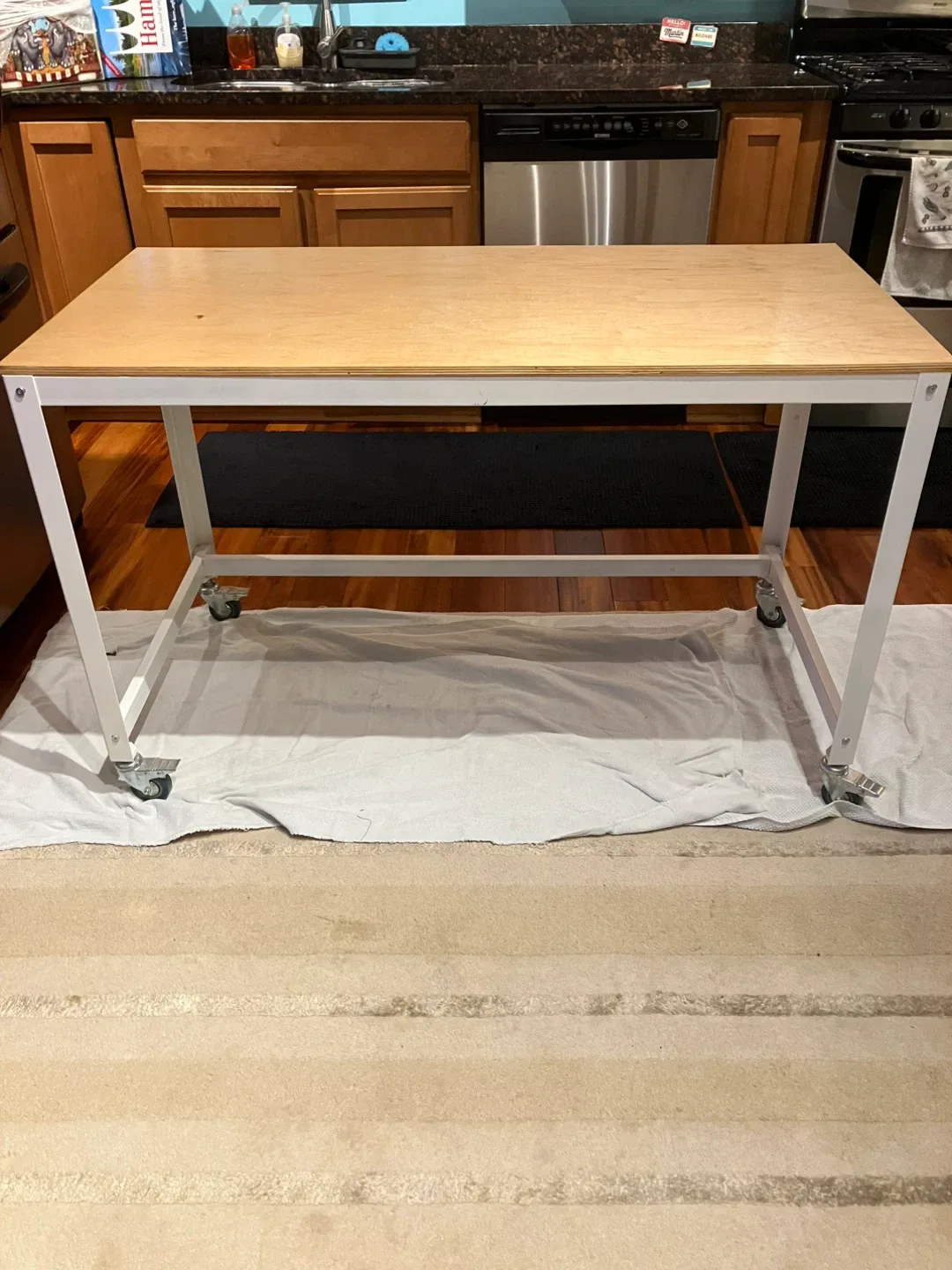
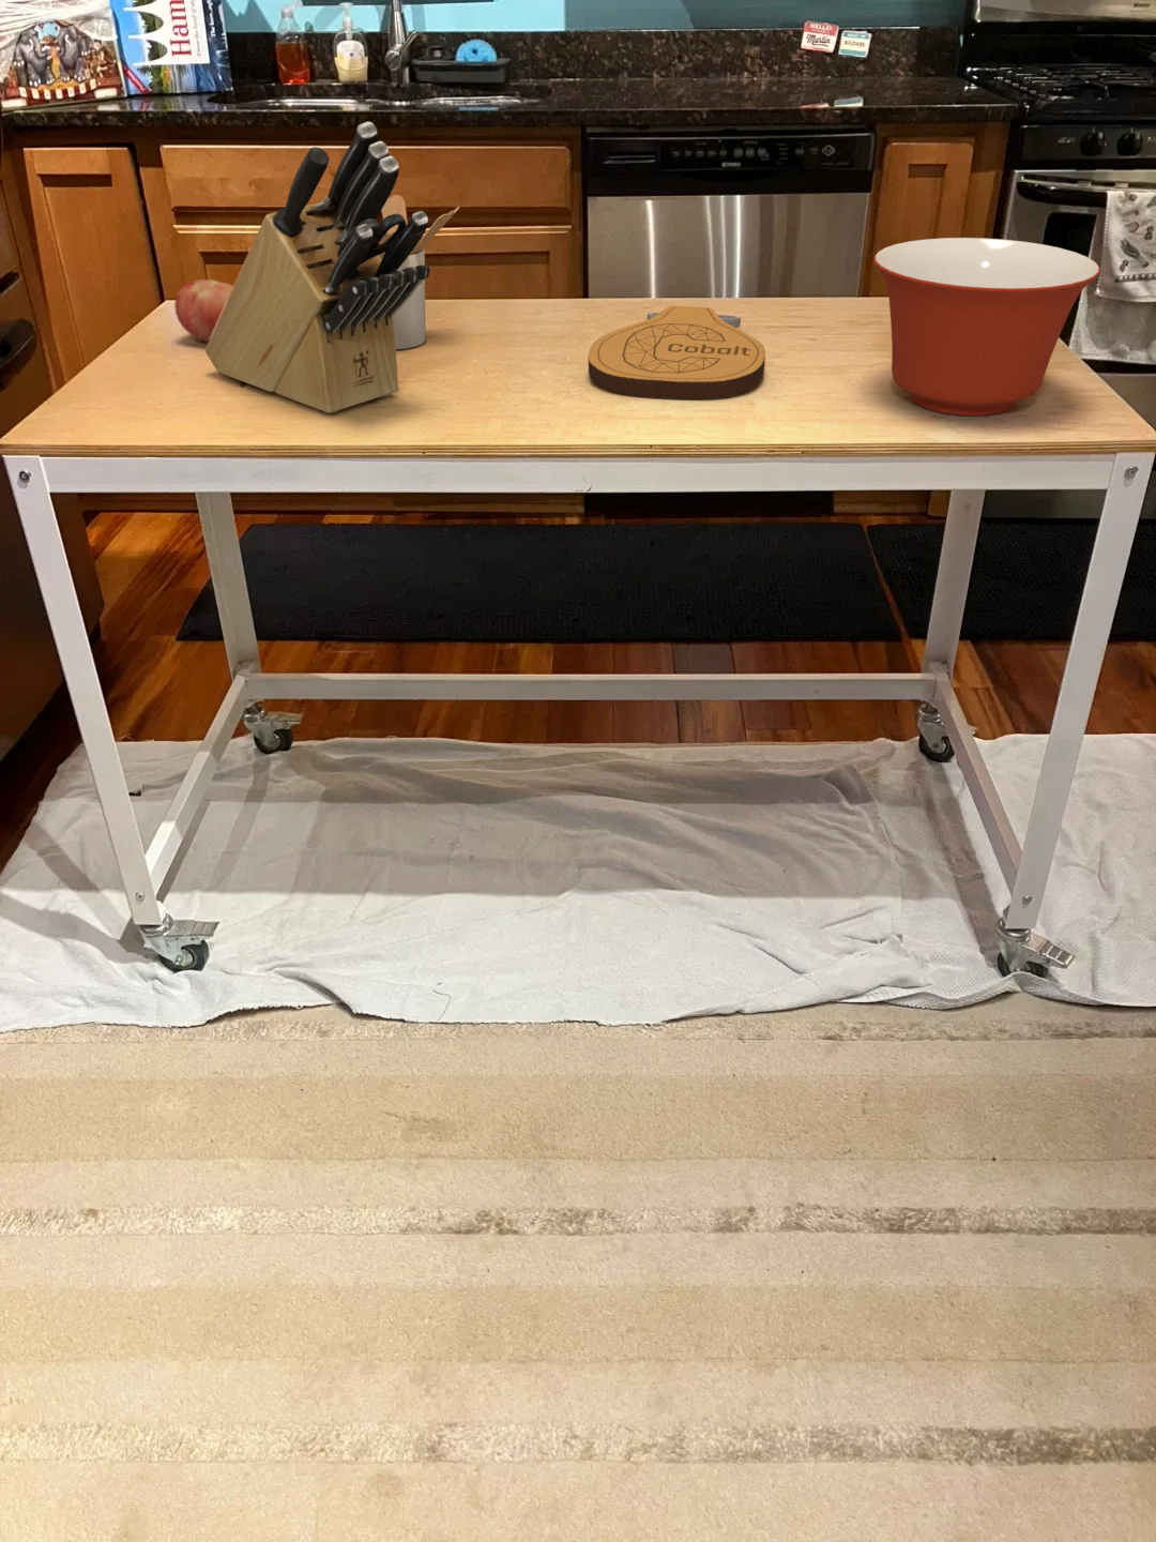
+ key chain [588,305,766,401]
+ fruit [174,278,233,342]
+ knife block [204,121,430,414]
+ utensil holder [379,194,460,350]
+ mixing bowl [872,237,1101,416]
